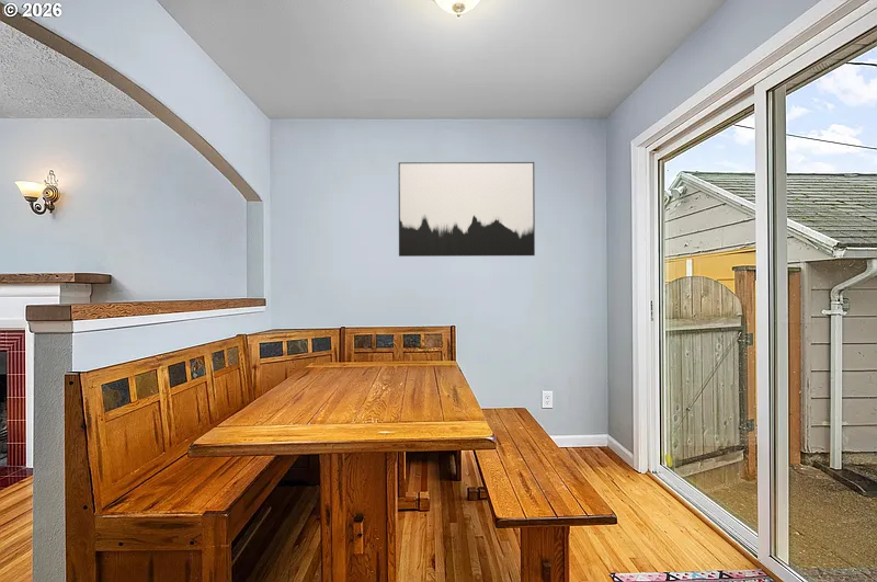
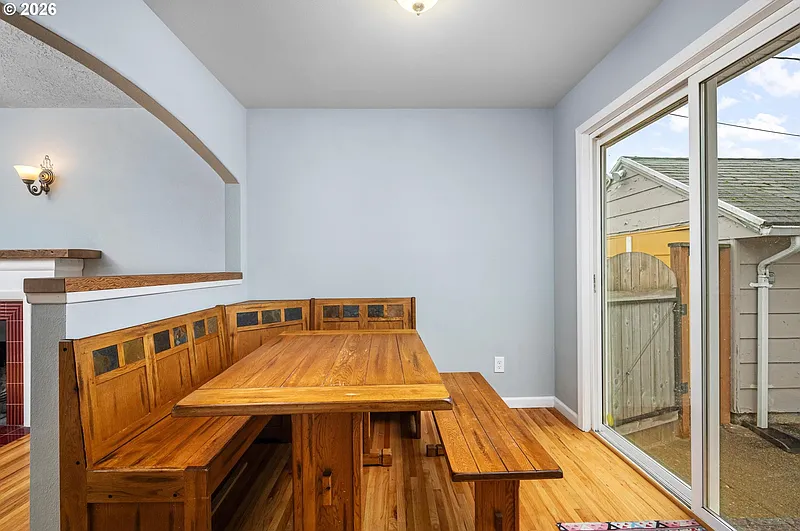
- wall art [398,161,536,258]
